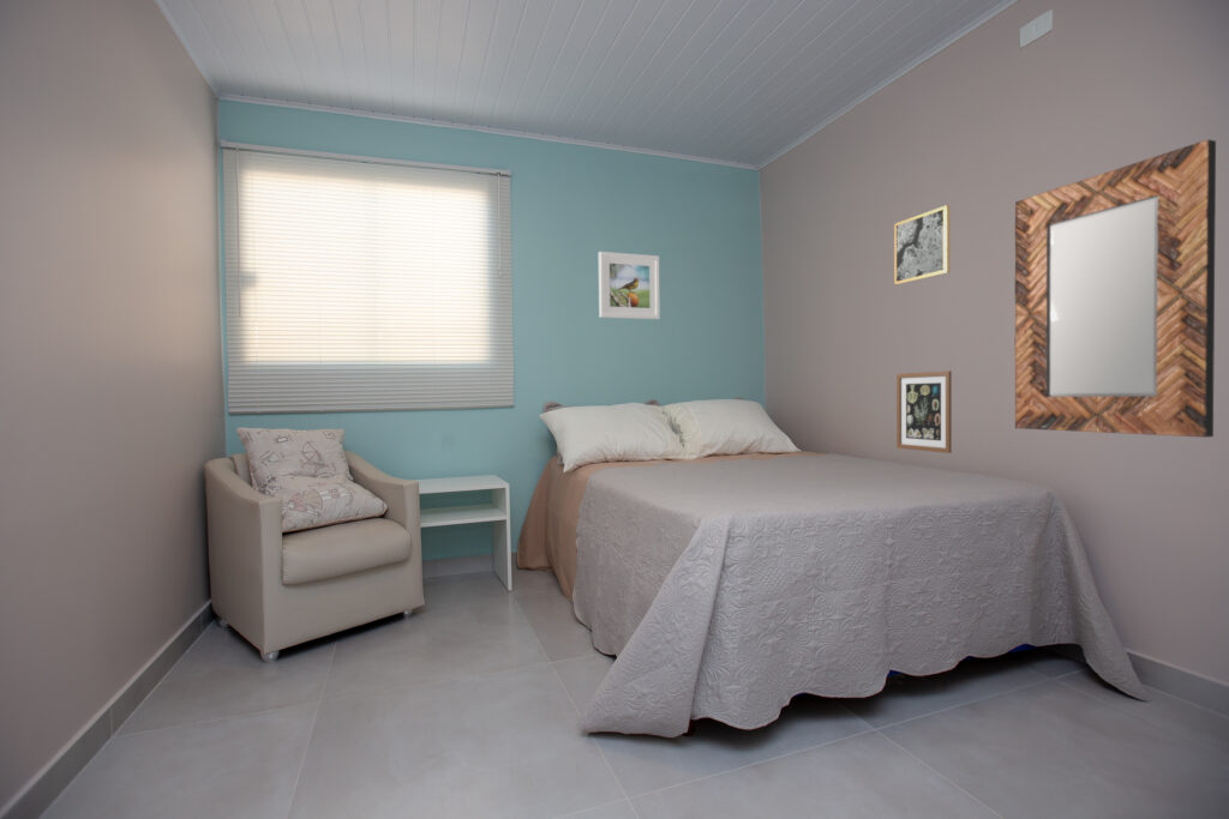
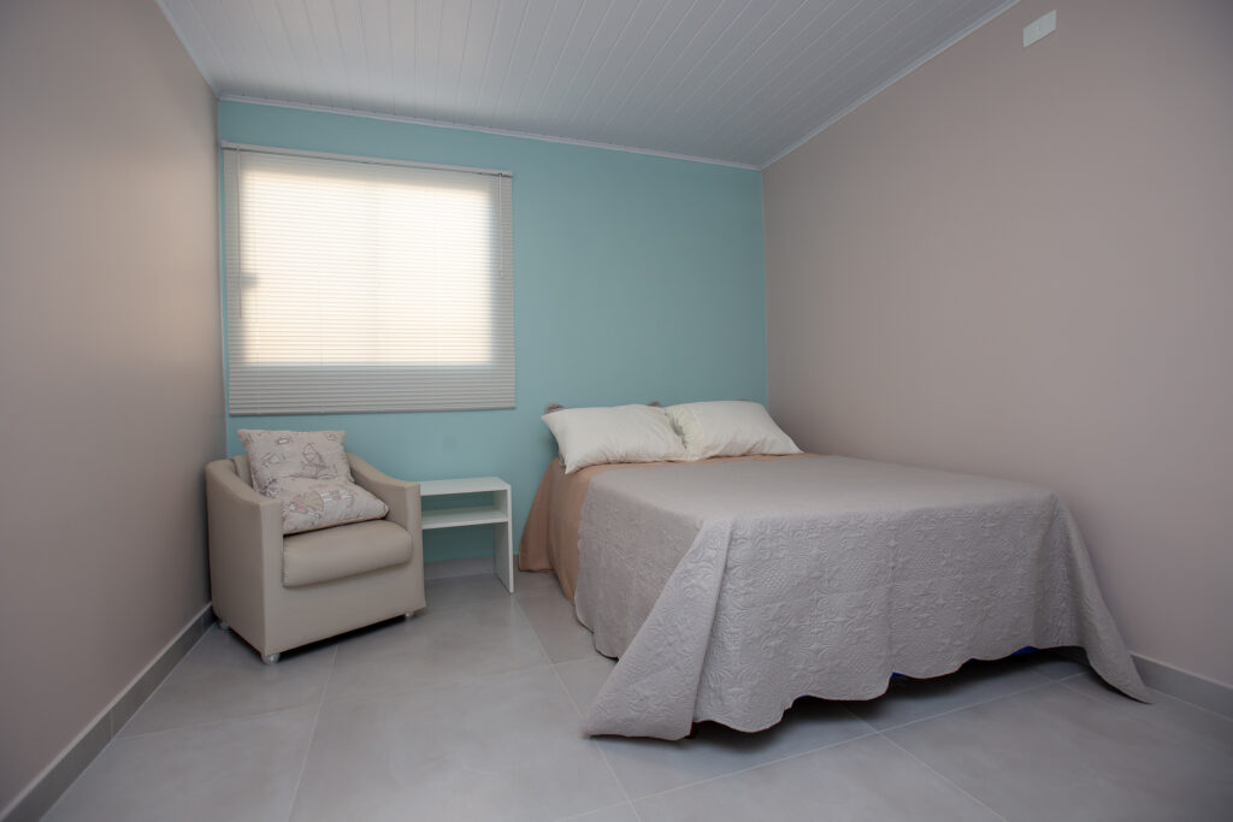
- wall art [895,369,953,454]
- home mirror [1014,138,1217,439]
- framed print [598,251,661,320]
- wall art [893,204,951,285]
